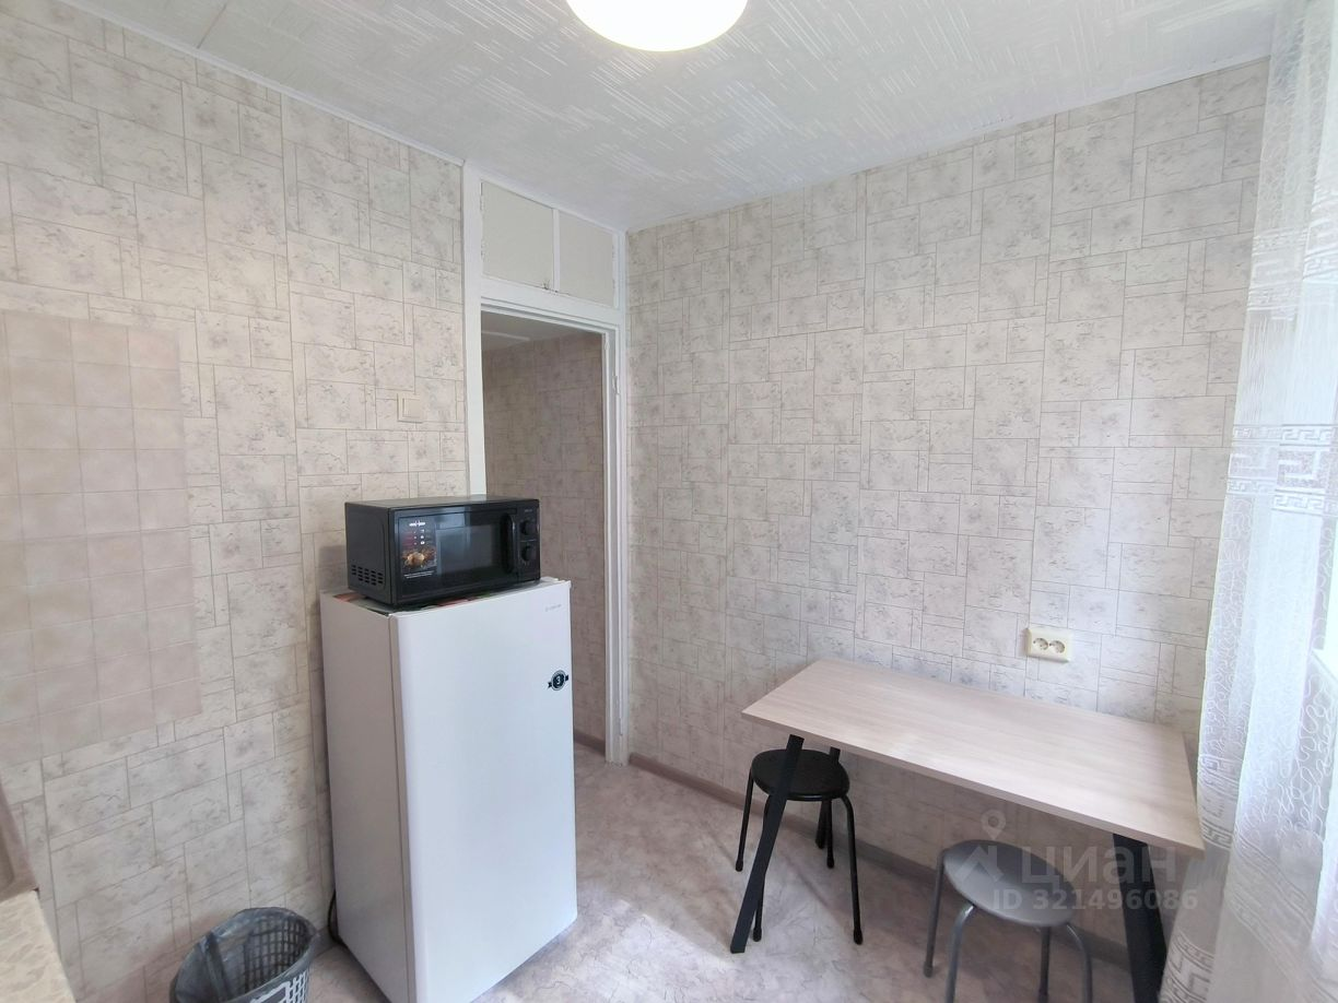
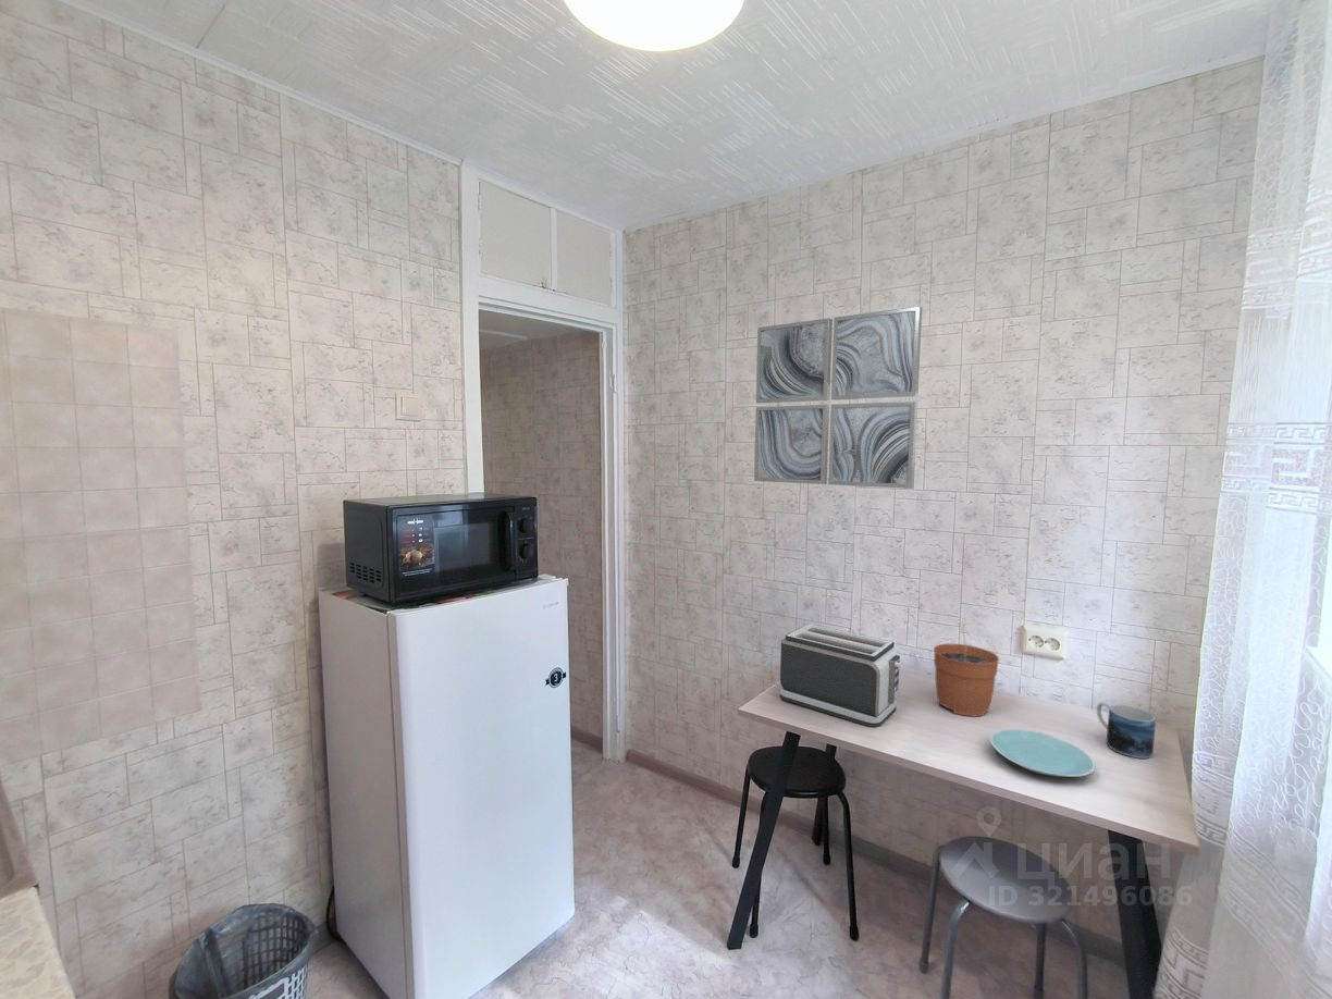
+ wall art [753,305,923,490]
+ toaster [779,622,902,728]
+ mug [1096,701,1157,760]
+ plate [989,728,1096,778]
+ plant pot [933,621,1000,717]
